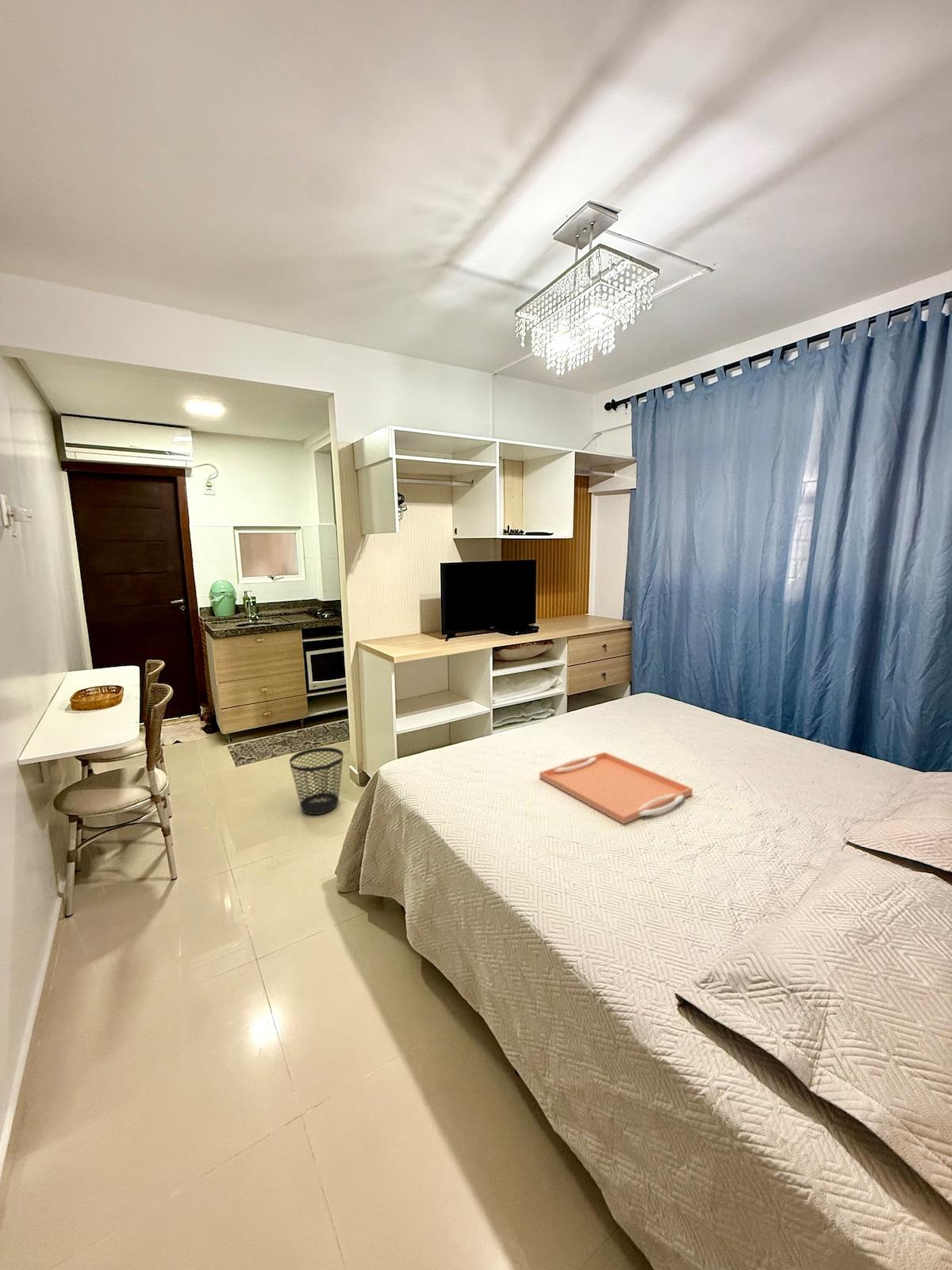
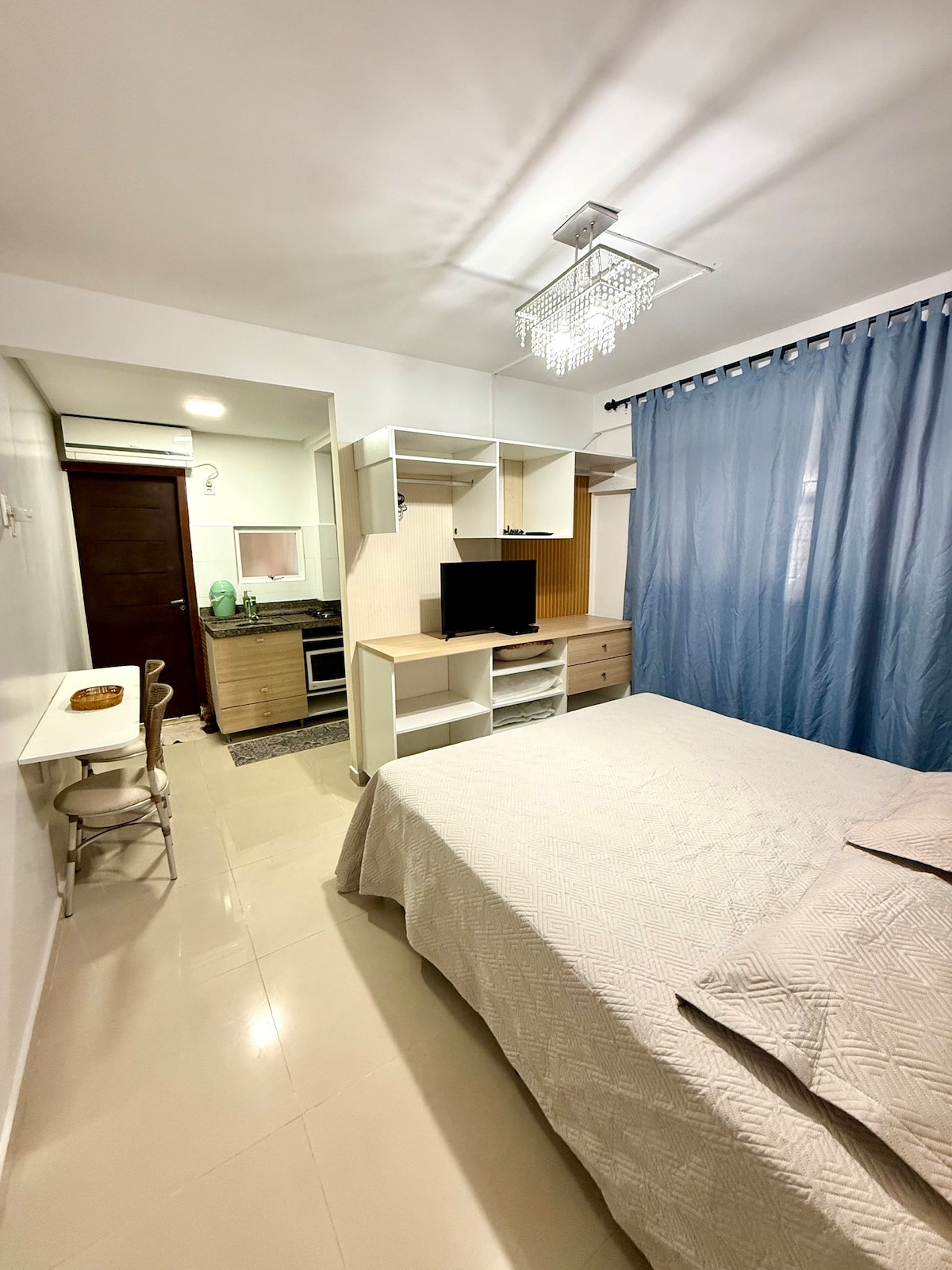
- serving tray [539,751,693,825]
- wastebasket [289,747,344,815]
